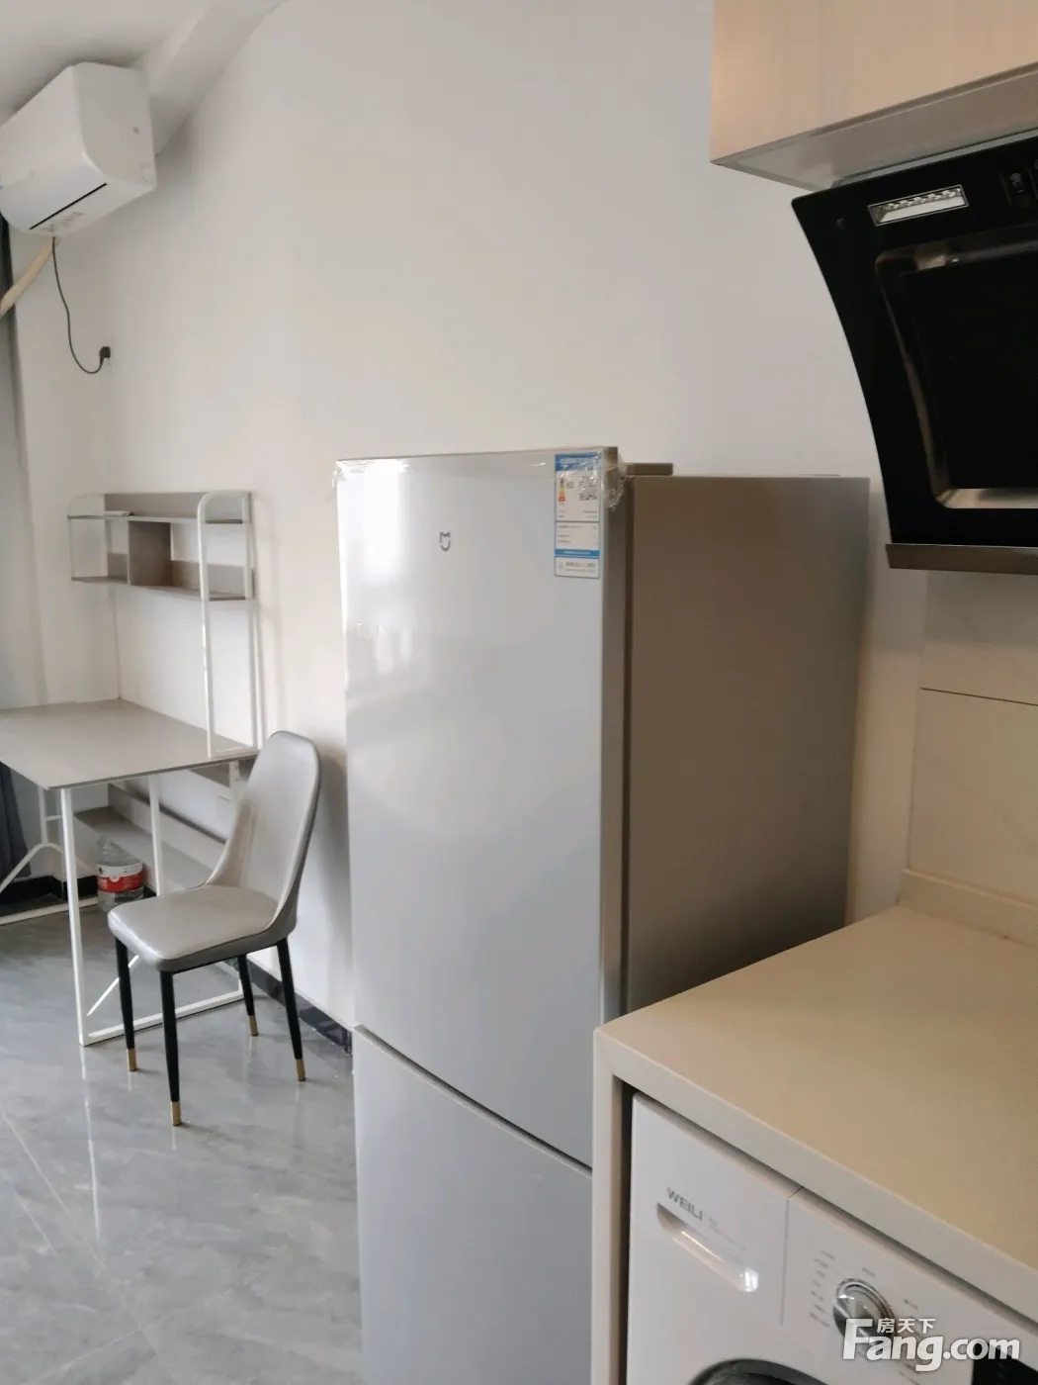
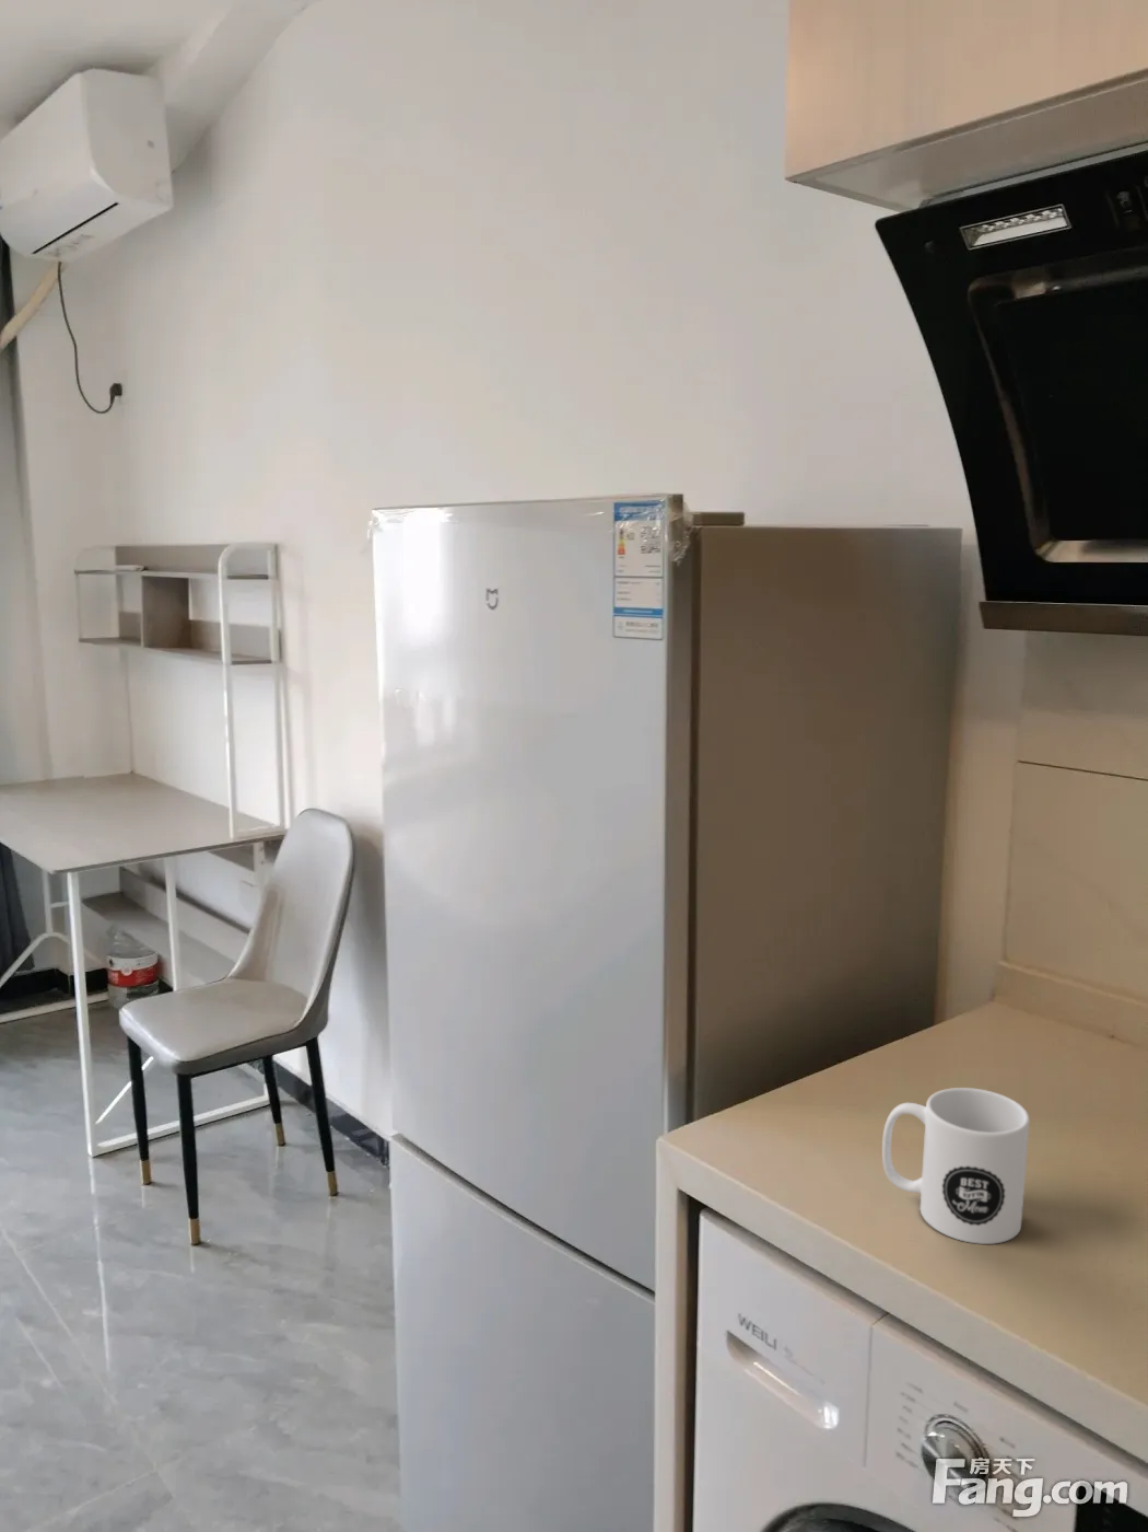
+ mug [882,1087,1031,1245]
